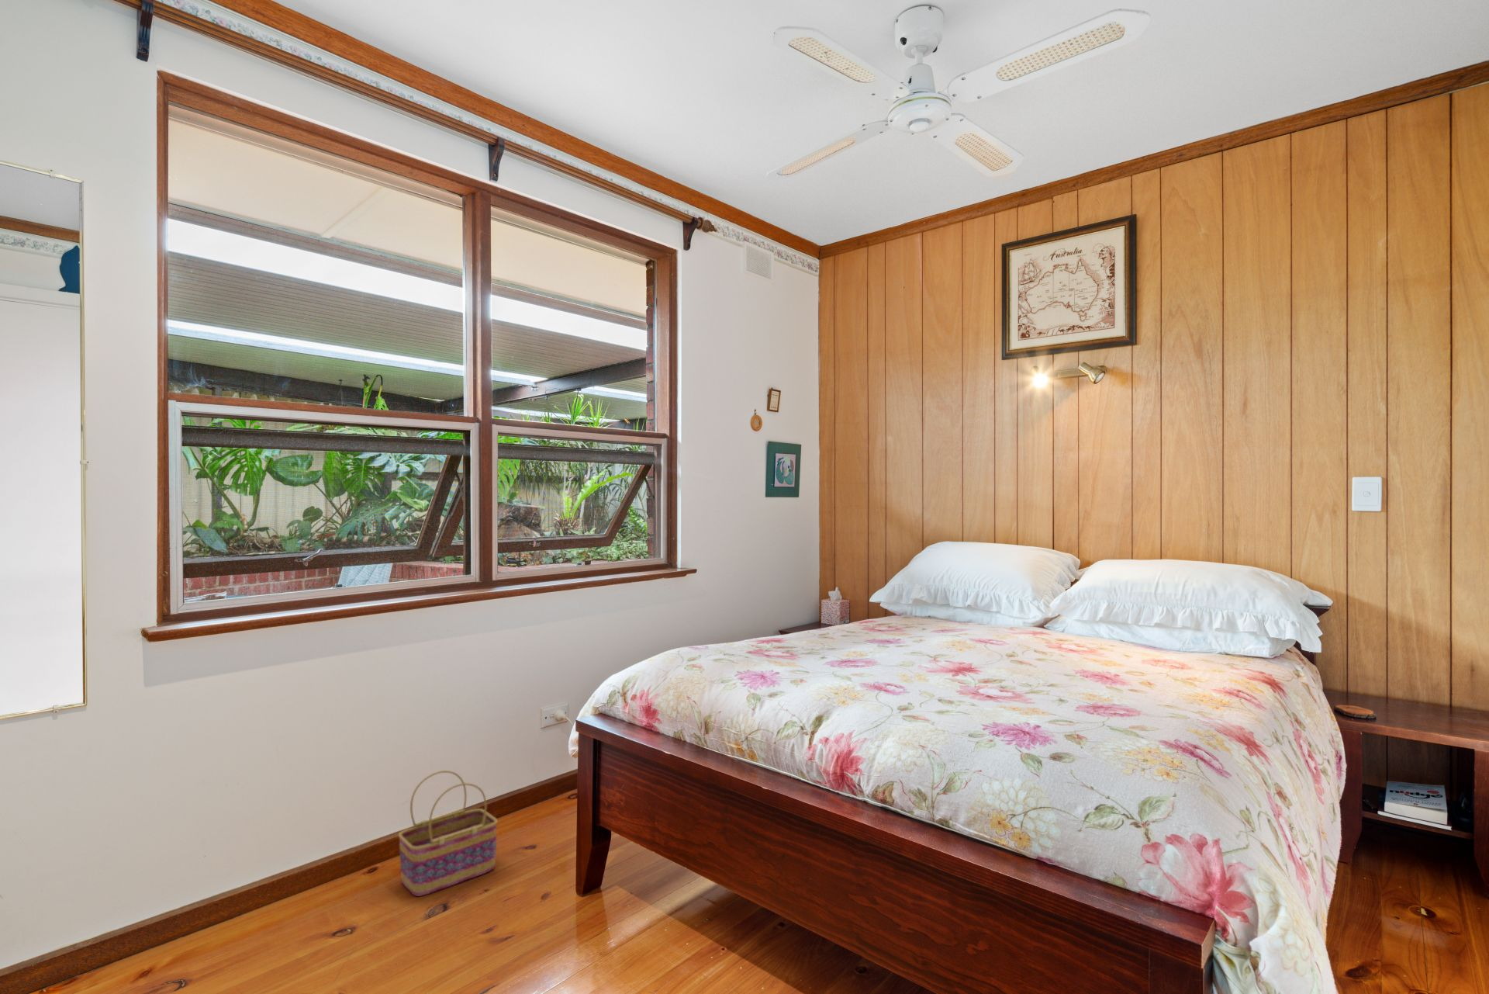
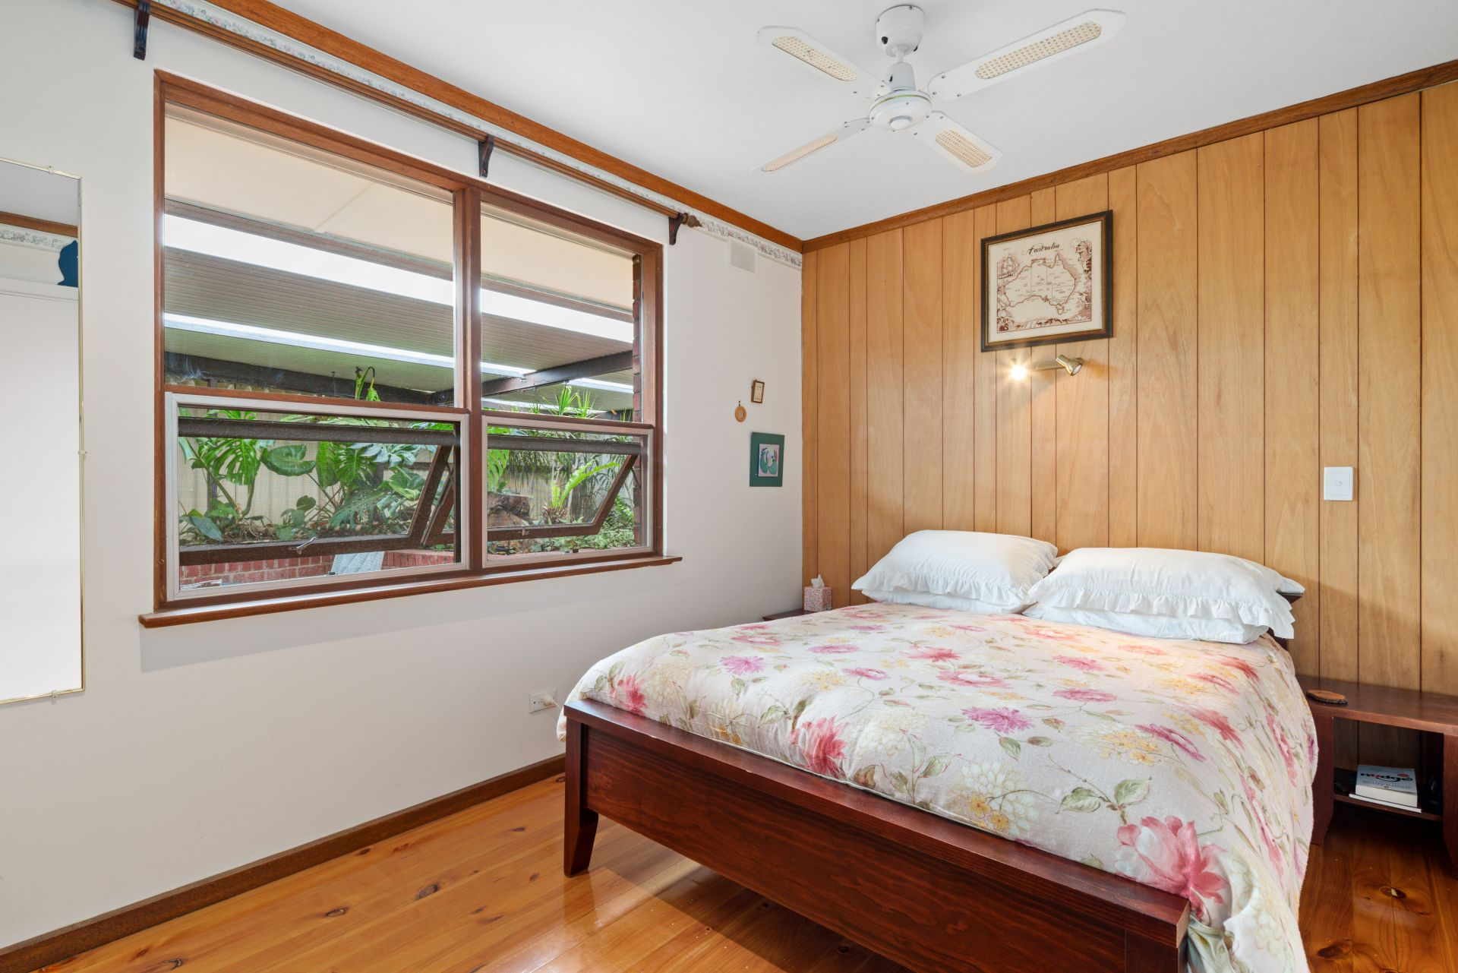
- basket [398,770,499,897]
